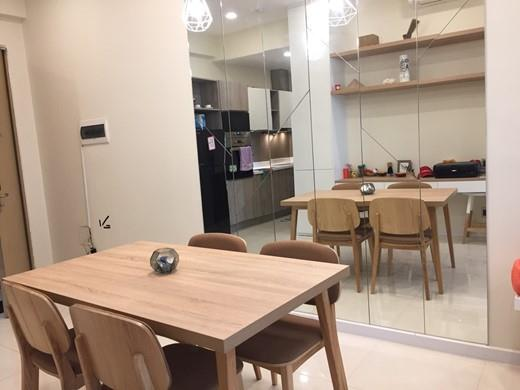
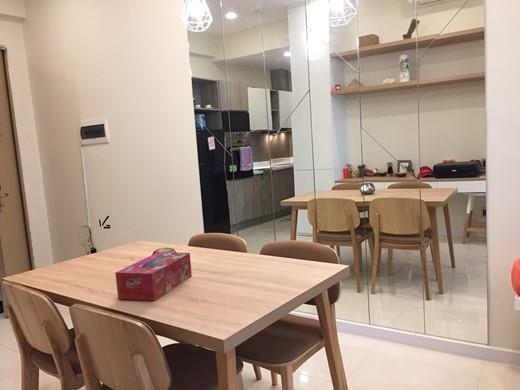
+ tissue box [114,251,193,302]
